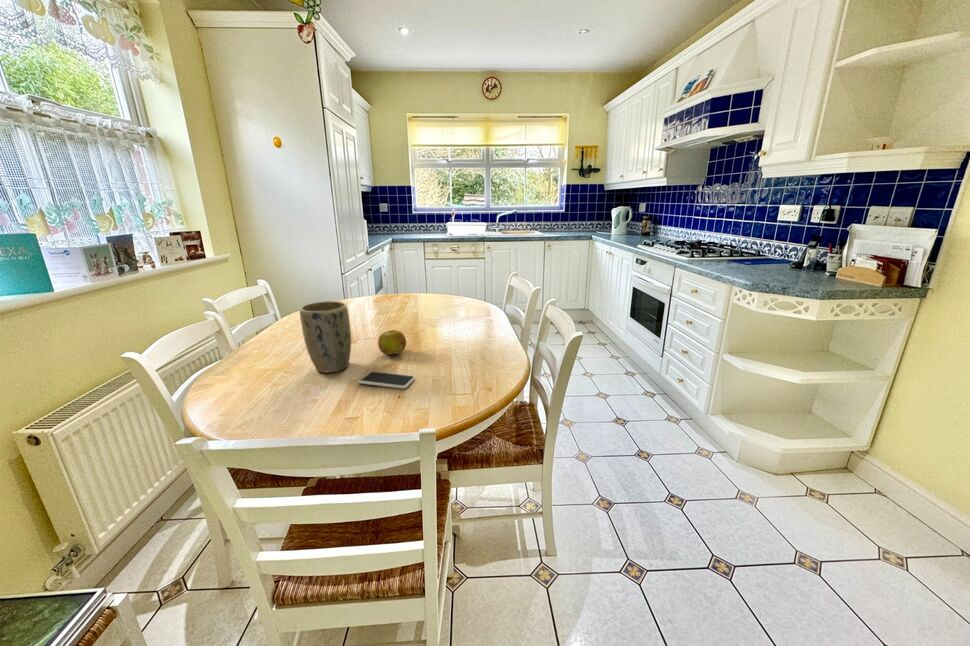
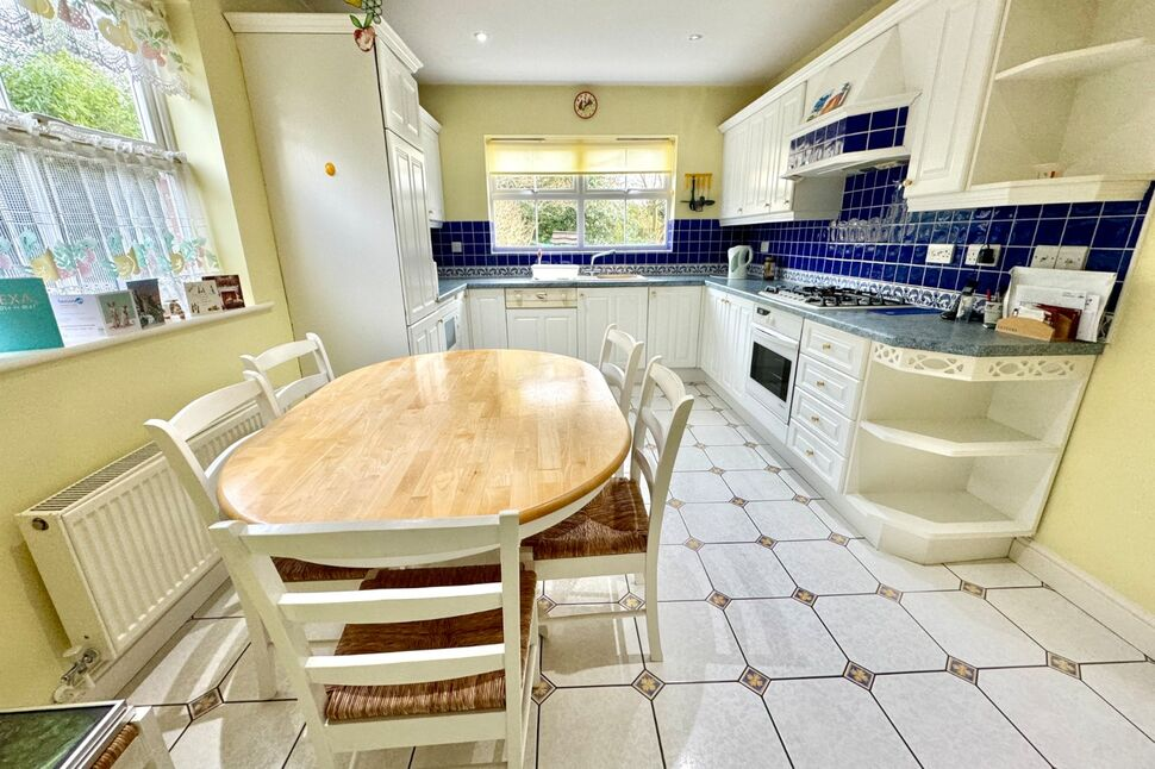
- smartphone [358,370,416,390]
- fruit [377,329,407,356]
- plant pot [299,300,352,374]
